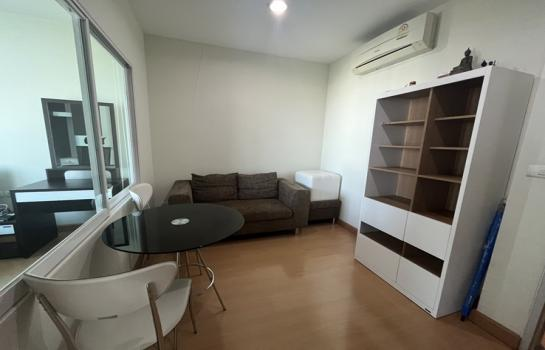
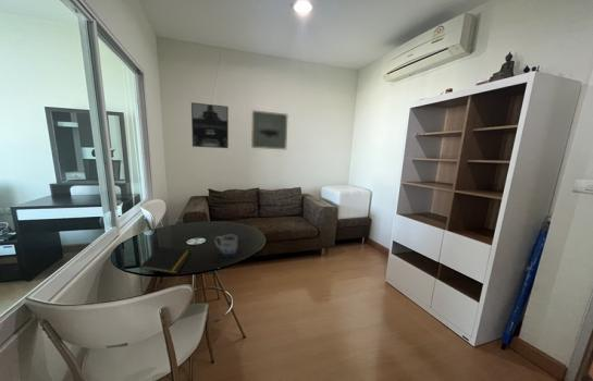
+ wall art [190,101,230,149]
+ wall art [250,109,288,150]
+ notepad [138,246,192,275]
+ mug [213,234,238,258]
